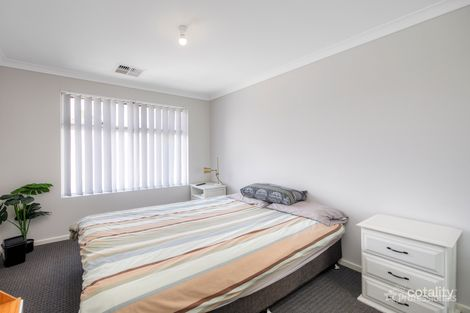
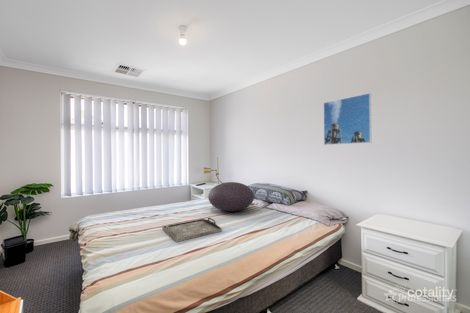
+ serving tray [161,217,223,243]
+ cushion [207,181,255,212]
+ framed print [323,92,372,146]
